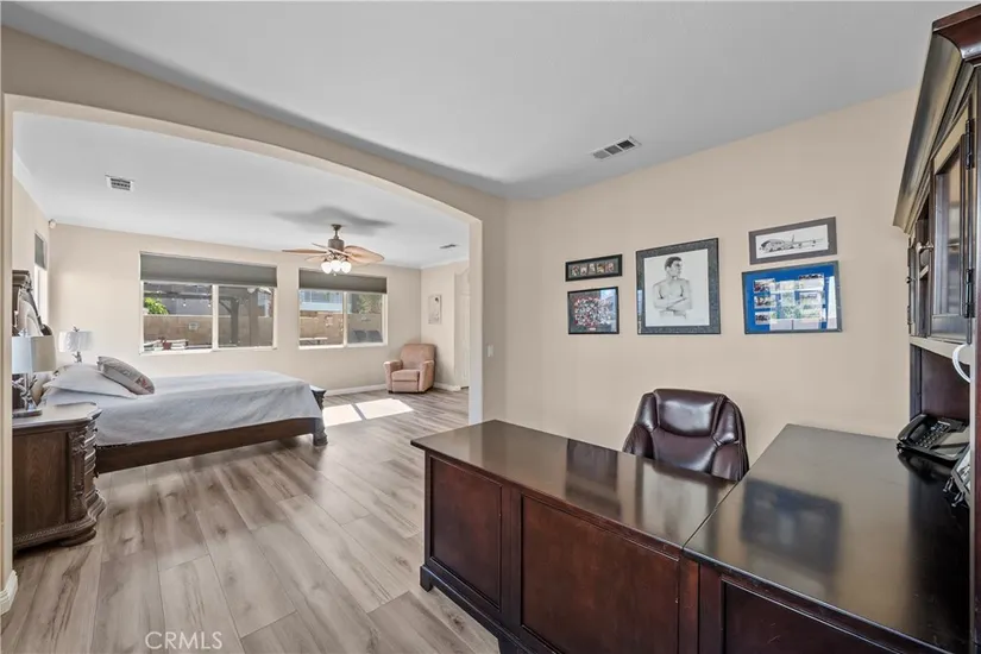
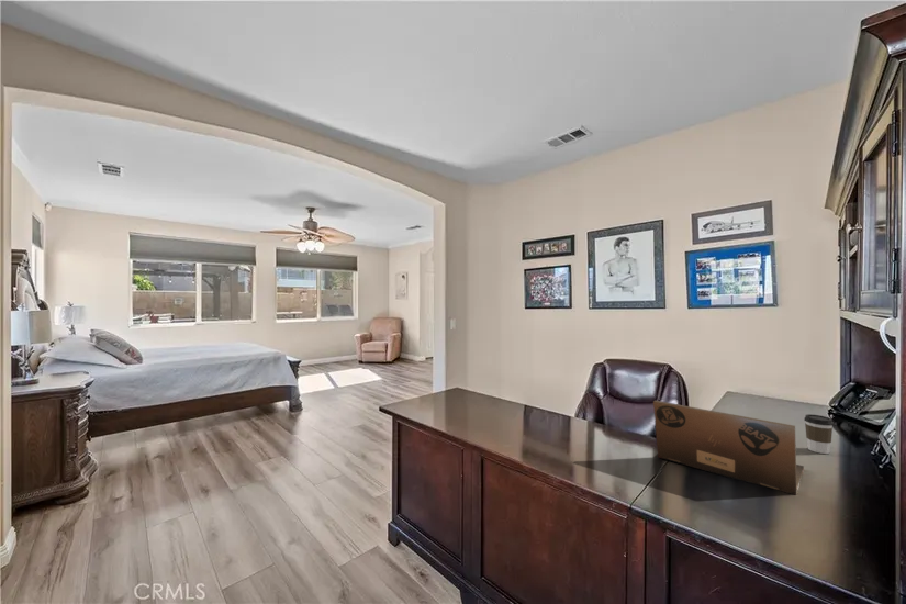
+ coffee cup [803,413,835,455]
+ laptop [652,400,805,496]
